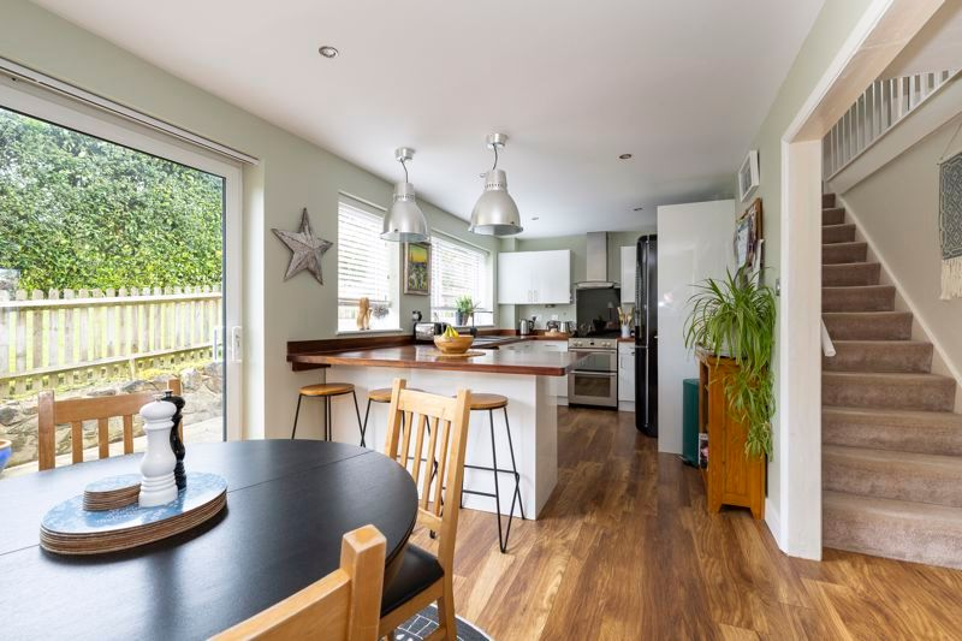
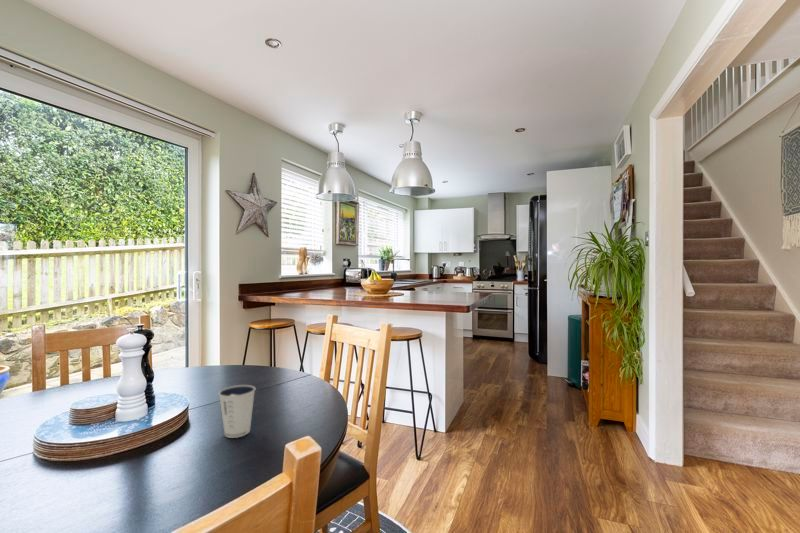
+ dixie cup [218,384,256,439]
